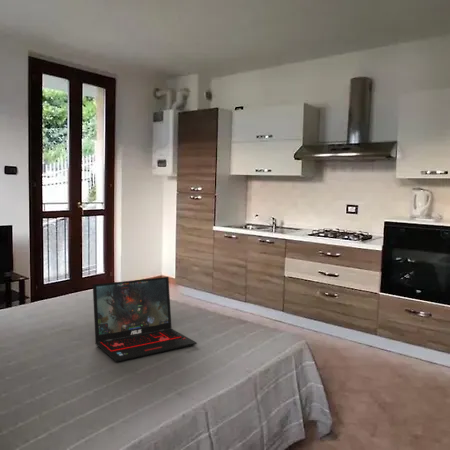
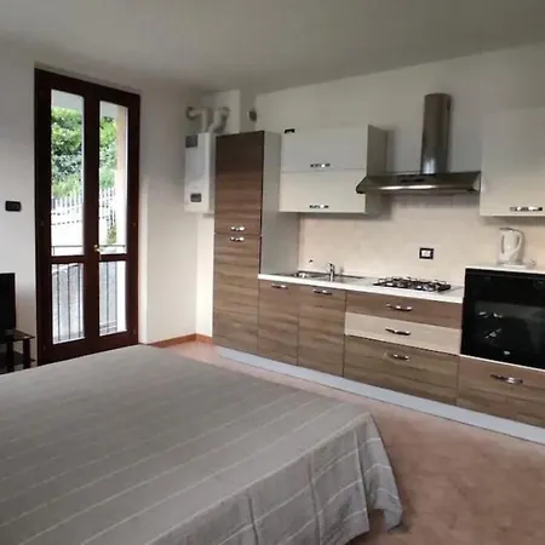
- laptop [92,276,198,363]
